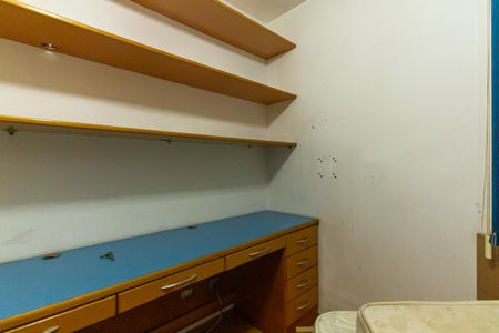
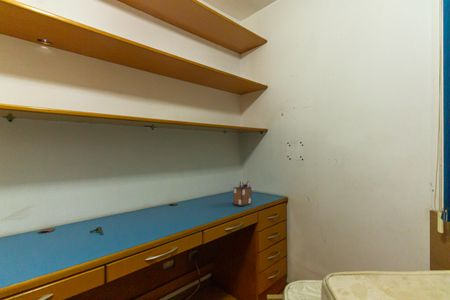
+ desk organizer [233,180,252,207]
